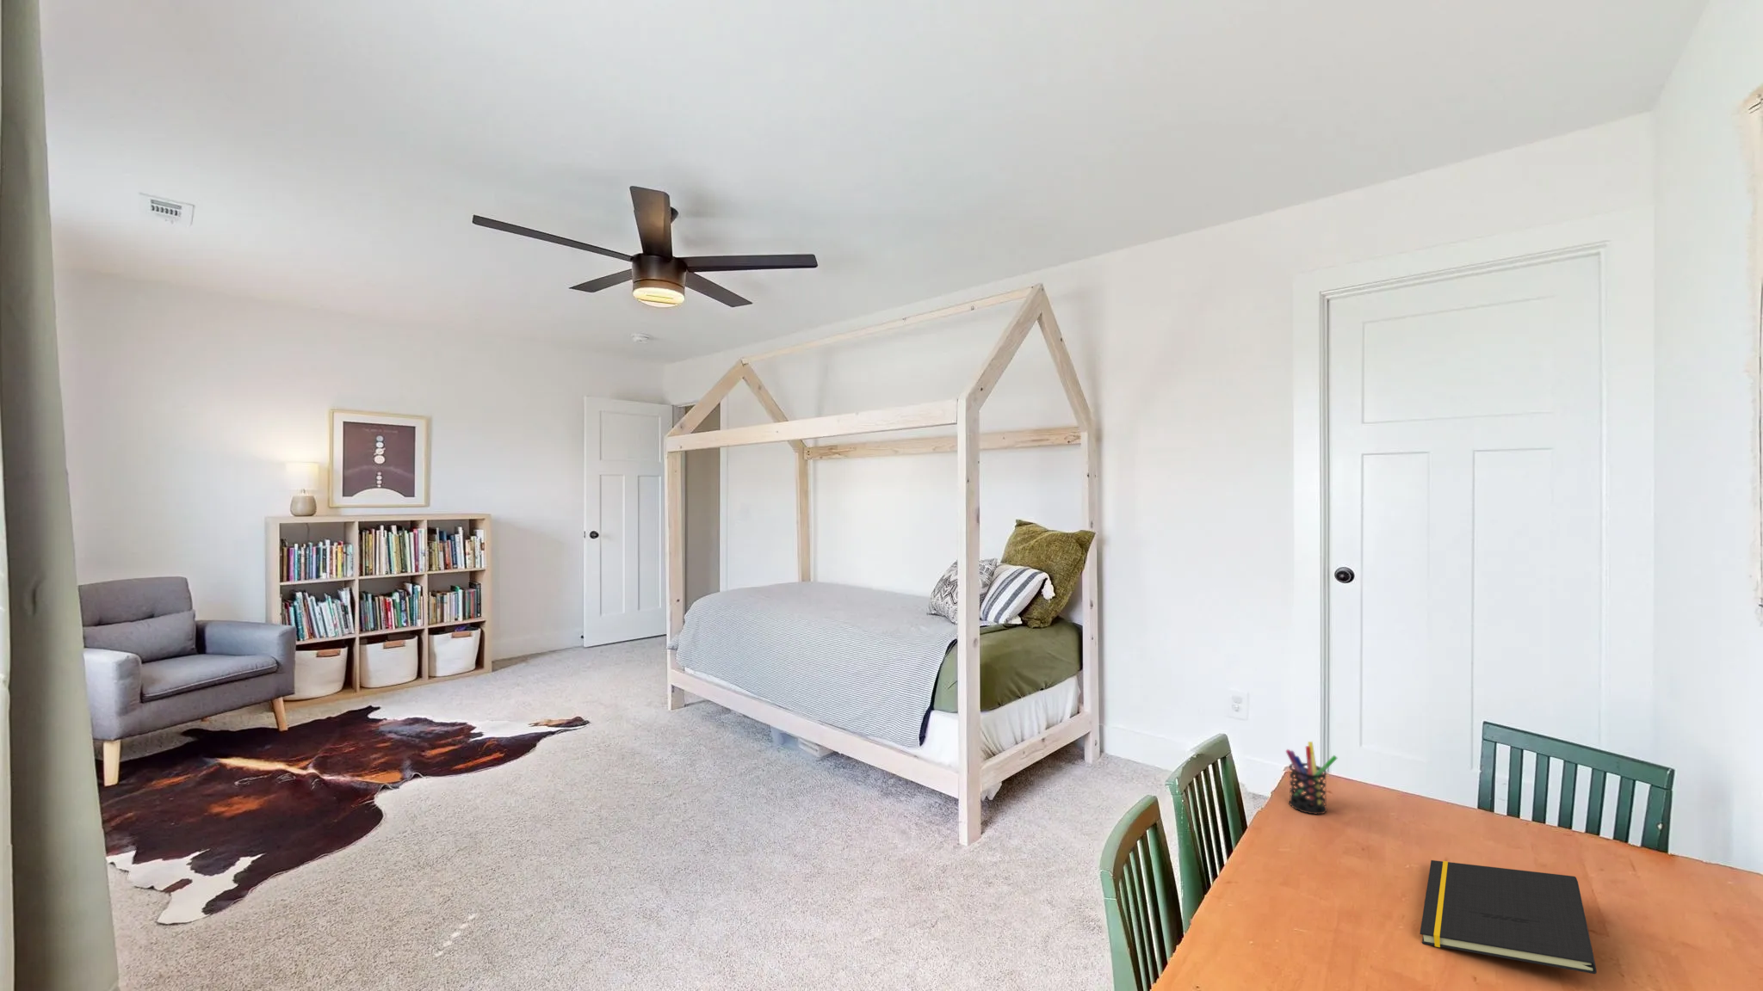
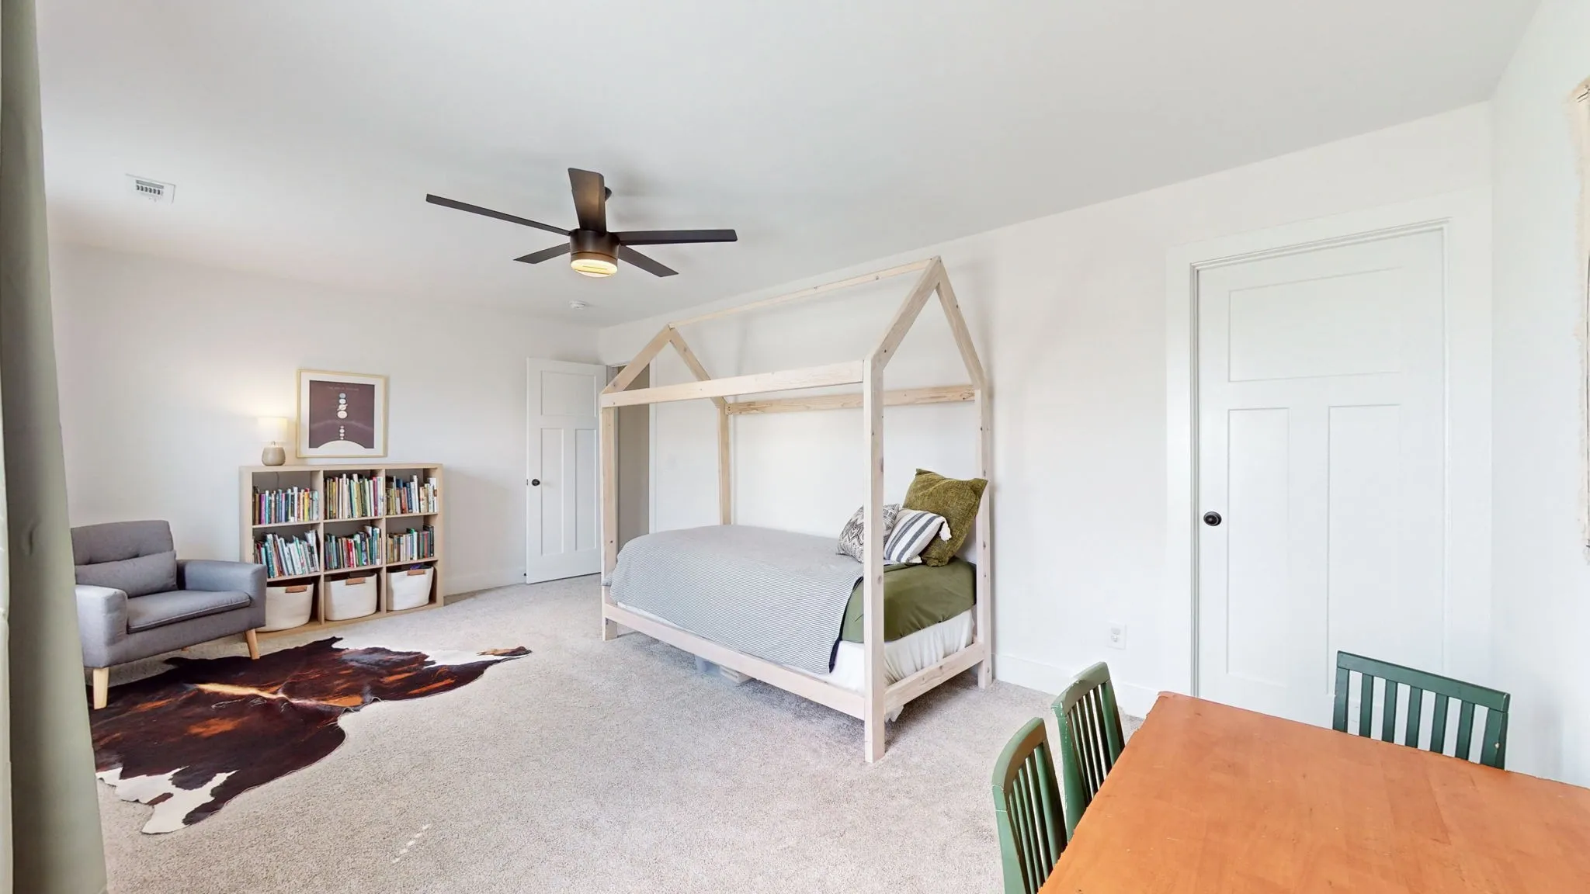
- notepad [1419,859,1598,974]
- pen holder [1285,741,1338,814]
